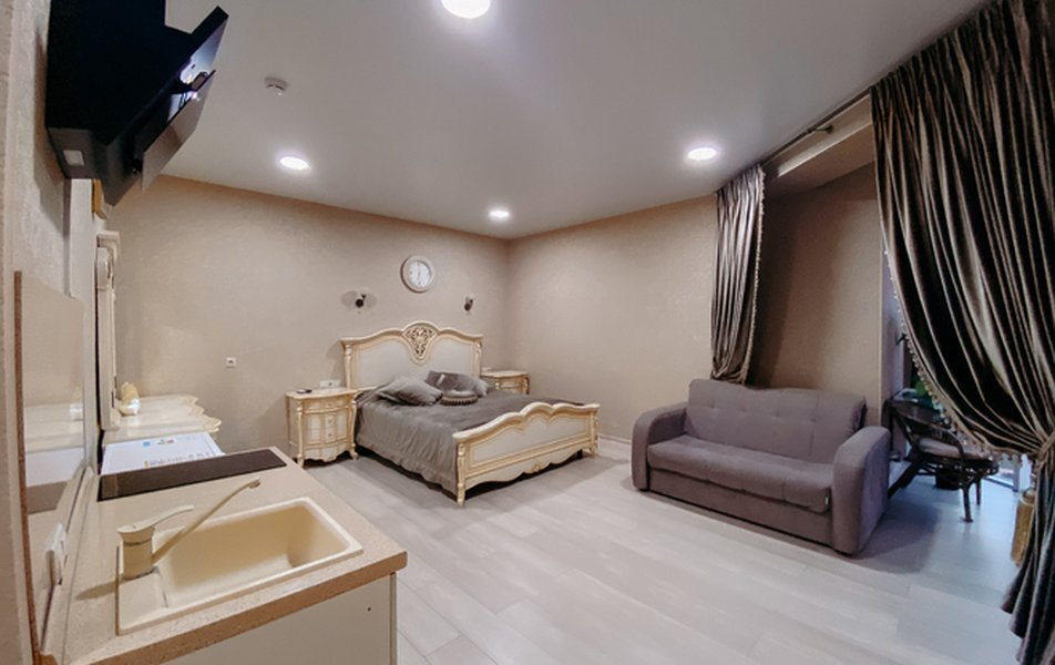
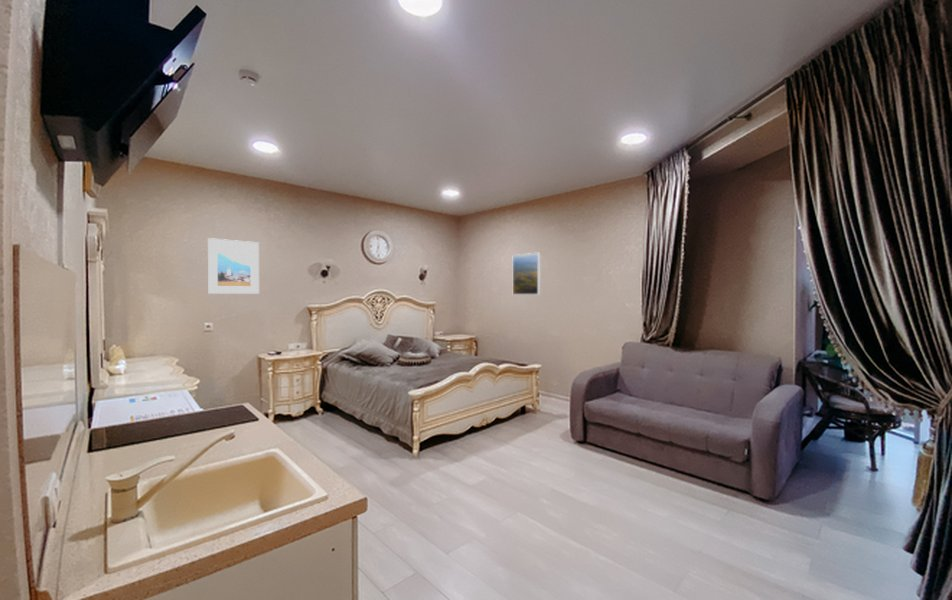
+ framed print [512,252,541,296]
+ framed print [207,237,260,295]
